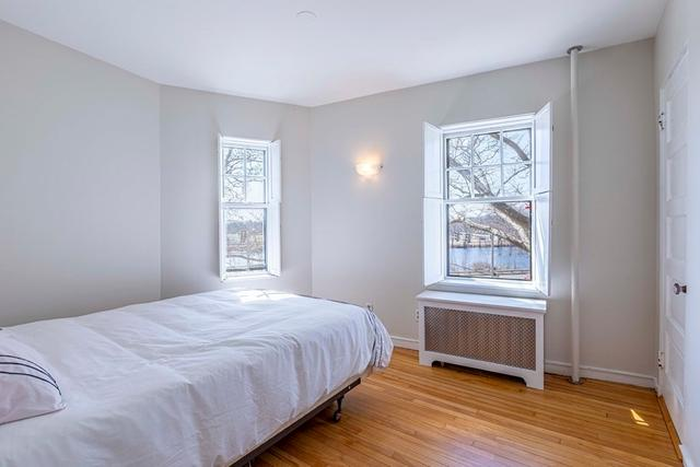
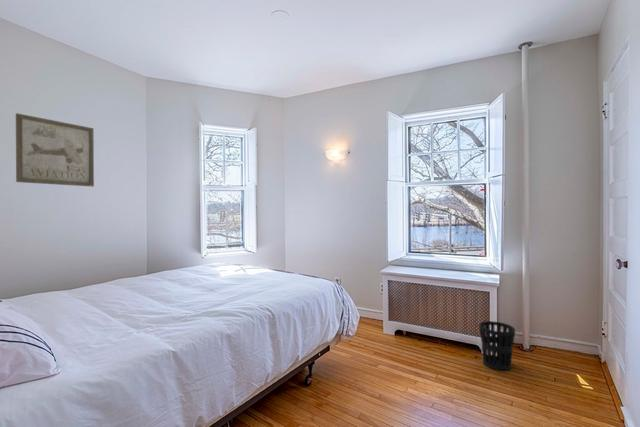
+ wall art [15,112,95,188]
+ wastebasket [478,320,516,371]
